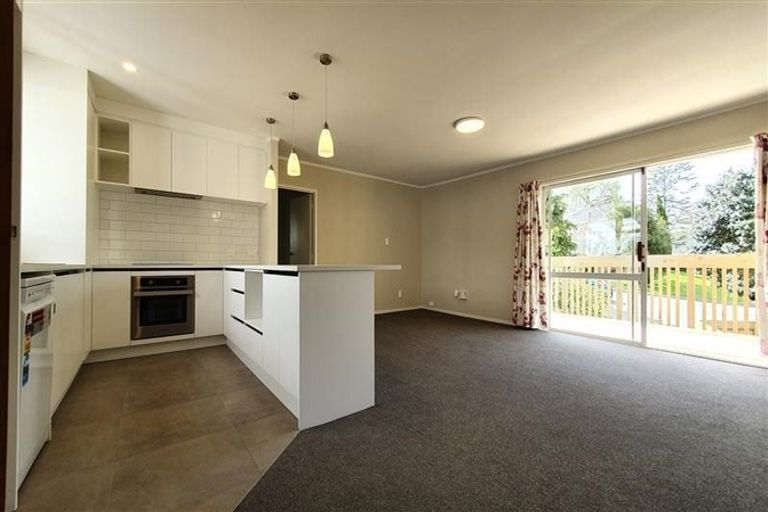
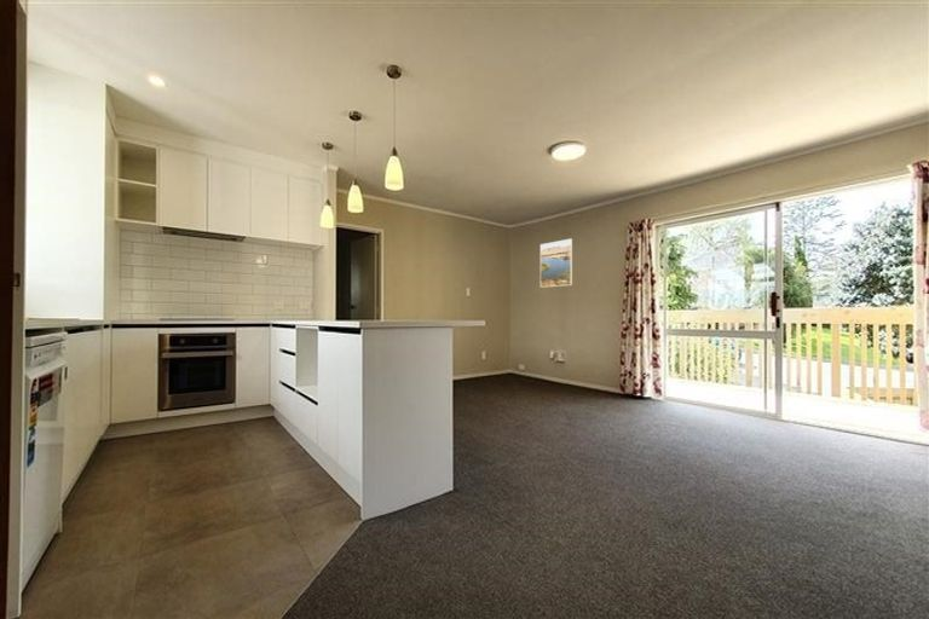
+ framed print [539,238,573,289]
